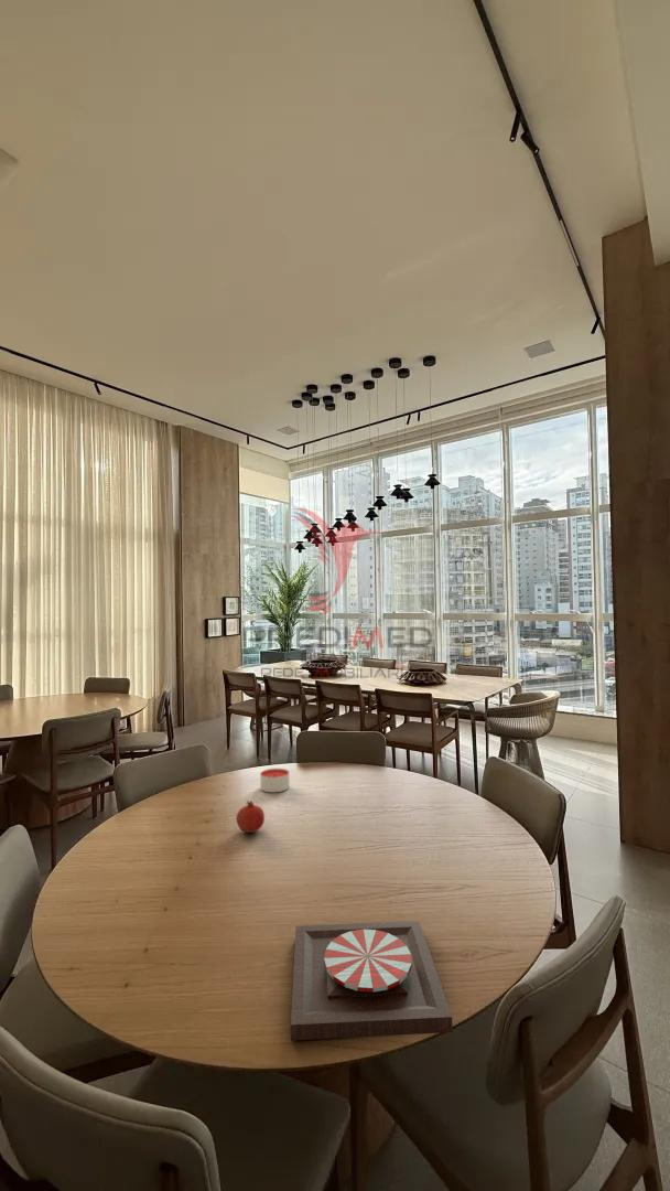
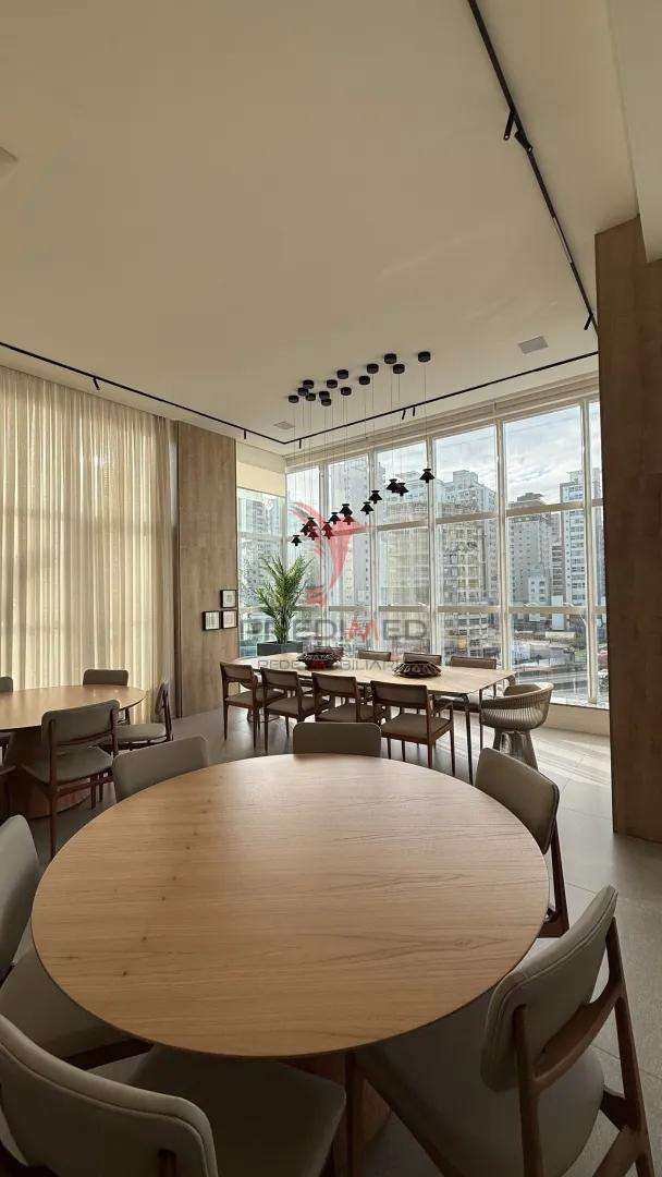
- plate [290,920,454,1041]
- fruit [235,800,266,834]
- candle [259,768,291,793]
